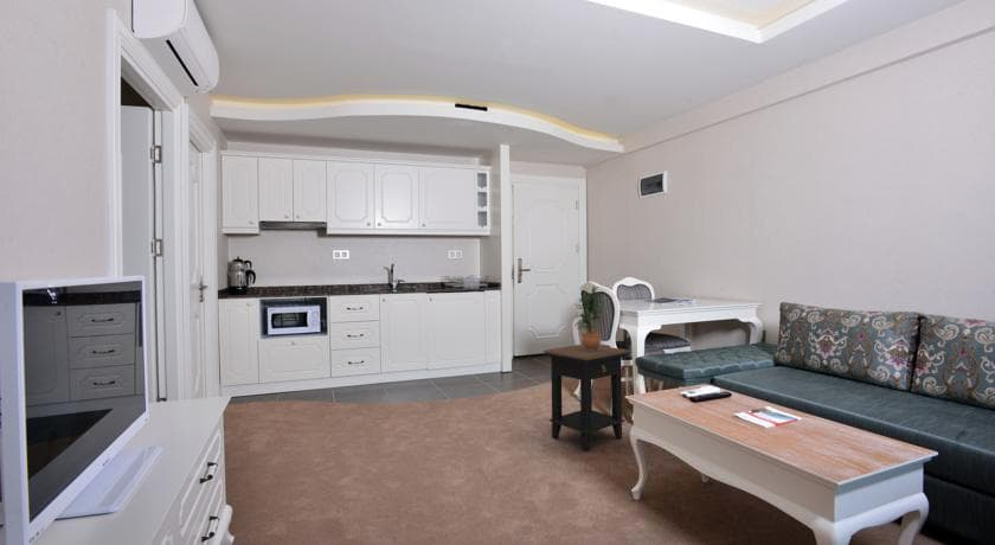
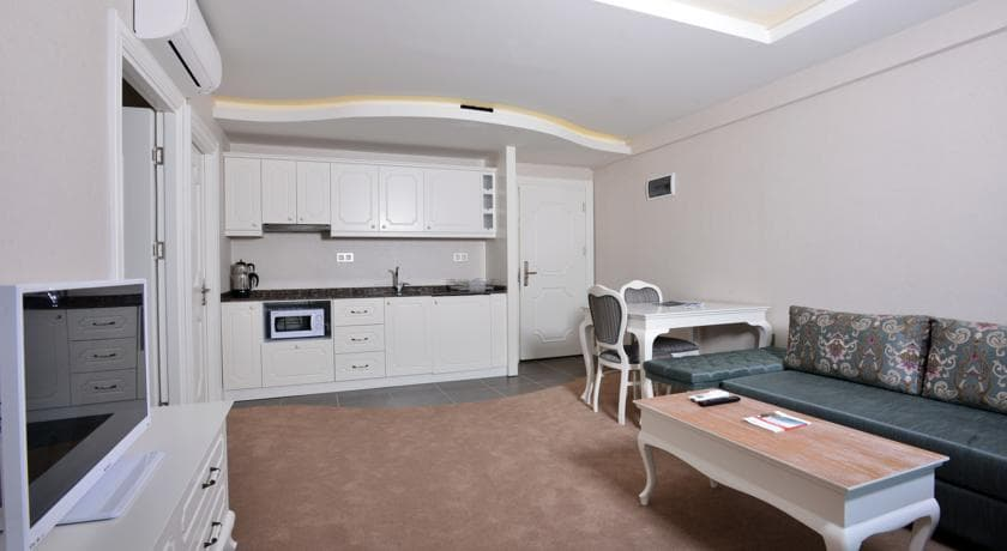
- side table [543,344,630,451]
- potted plant [573,284,609,351]
